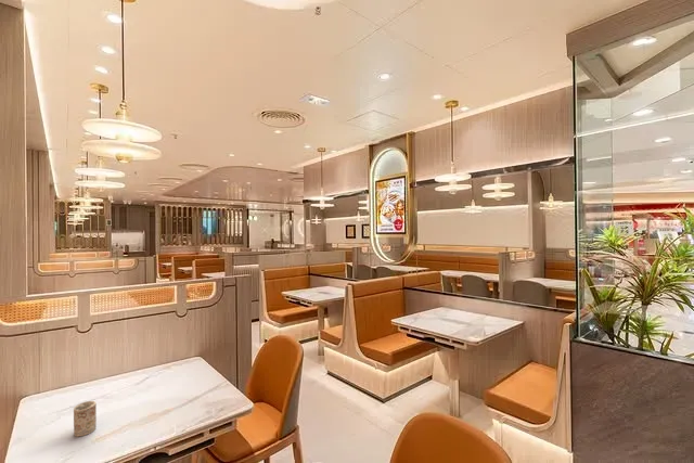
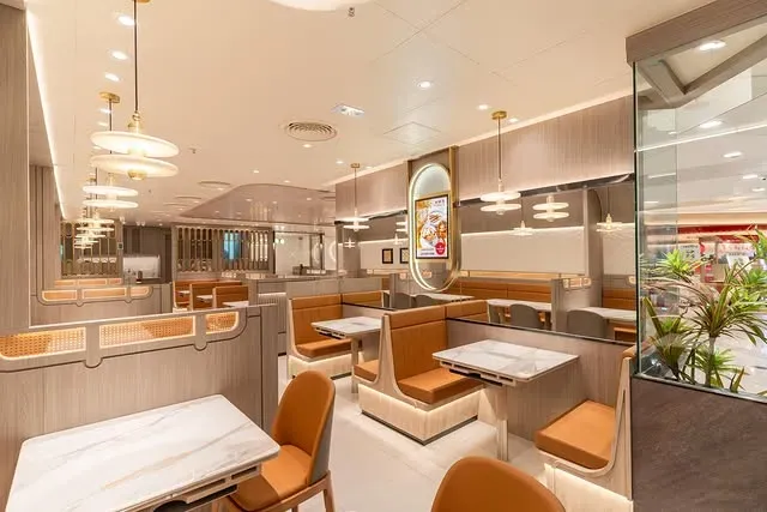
- mug [73,400,98,438]
